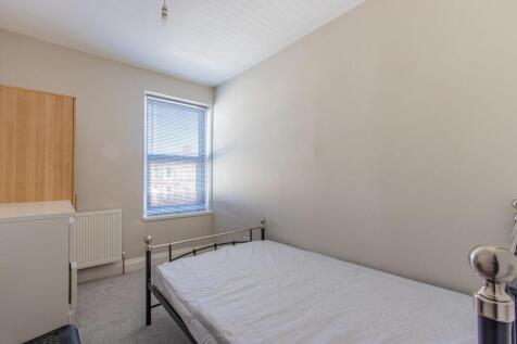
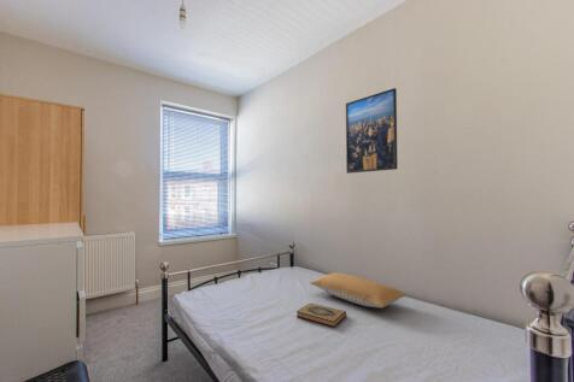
+ pillow [309,271,409,308]
+ hardback book [295,302,347,328]
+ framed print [345,87,399,175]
